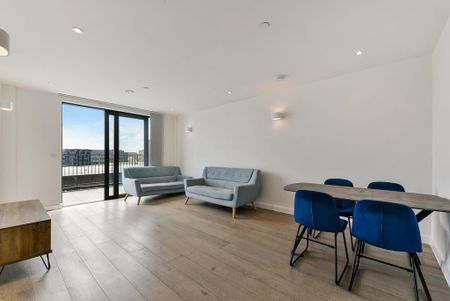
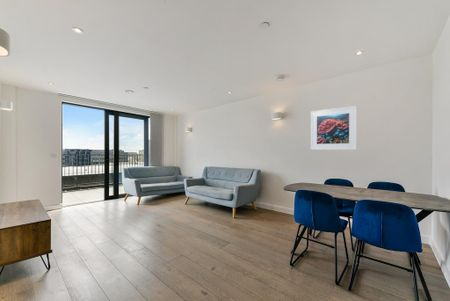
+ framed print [310,105,358,151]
